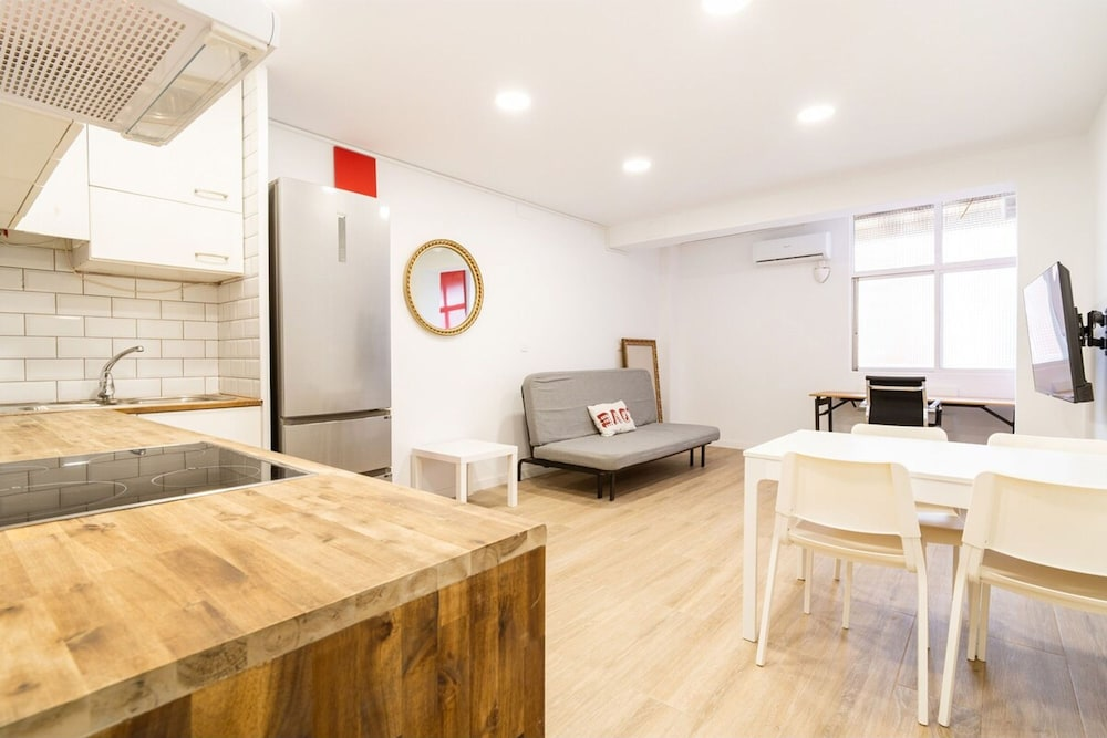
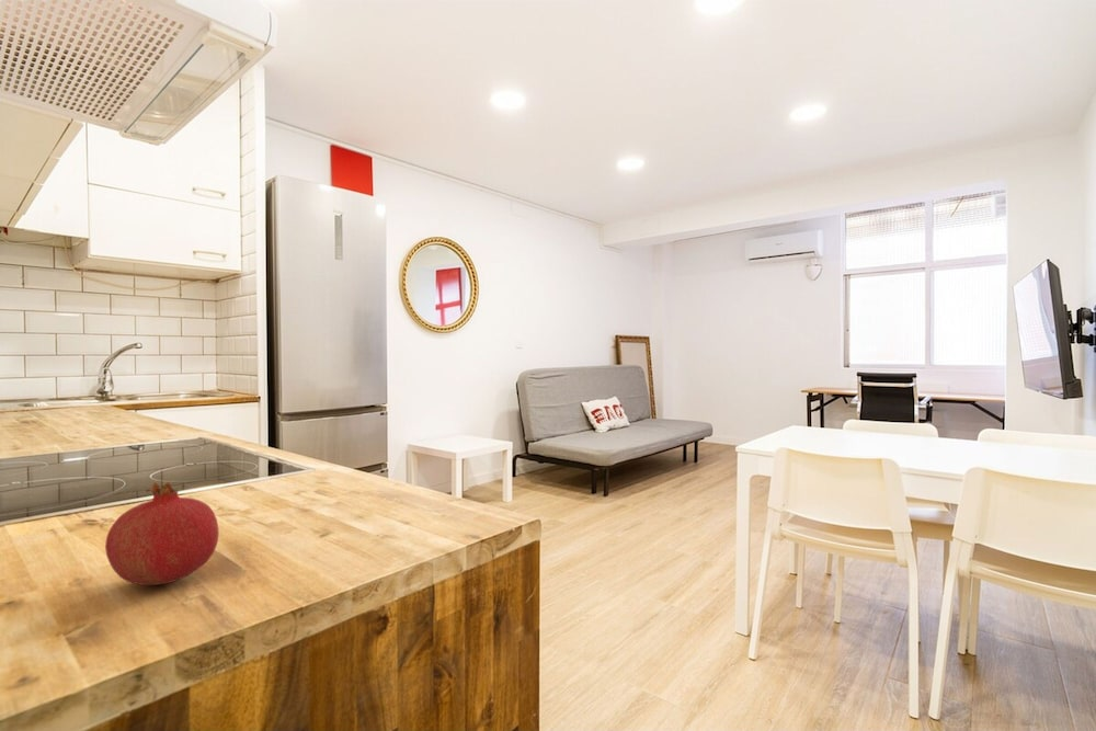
+ fruit [104,481,220,586]
